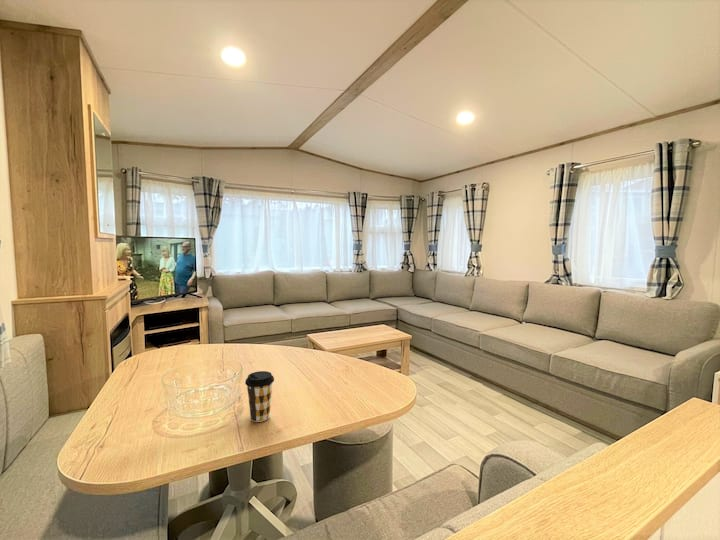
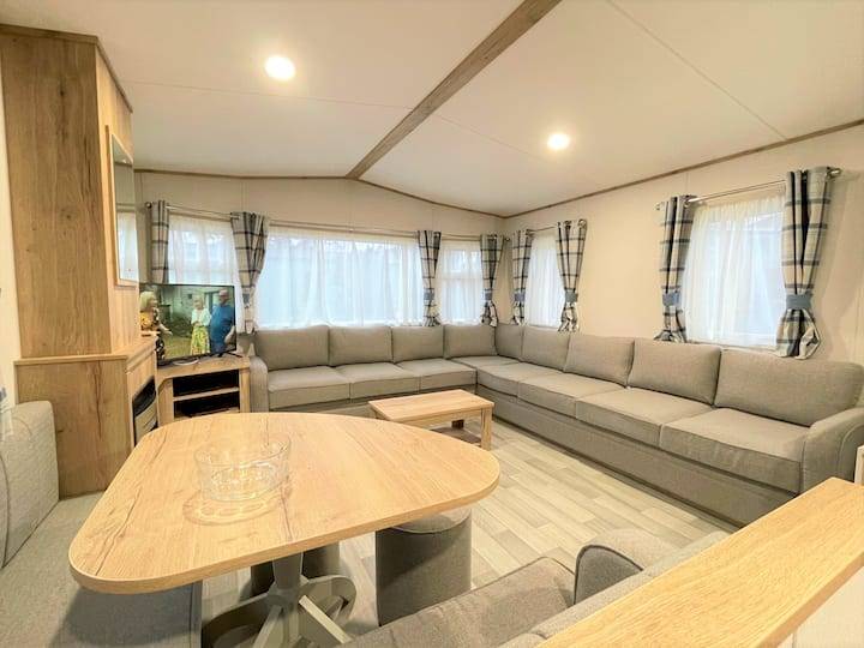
- coffee cup [244,370,275,423]
